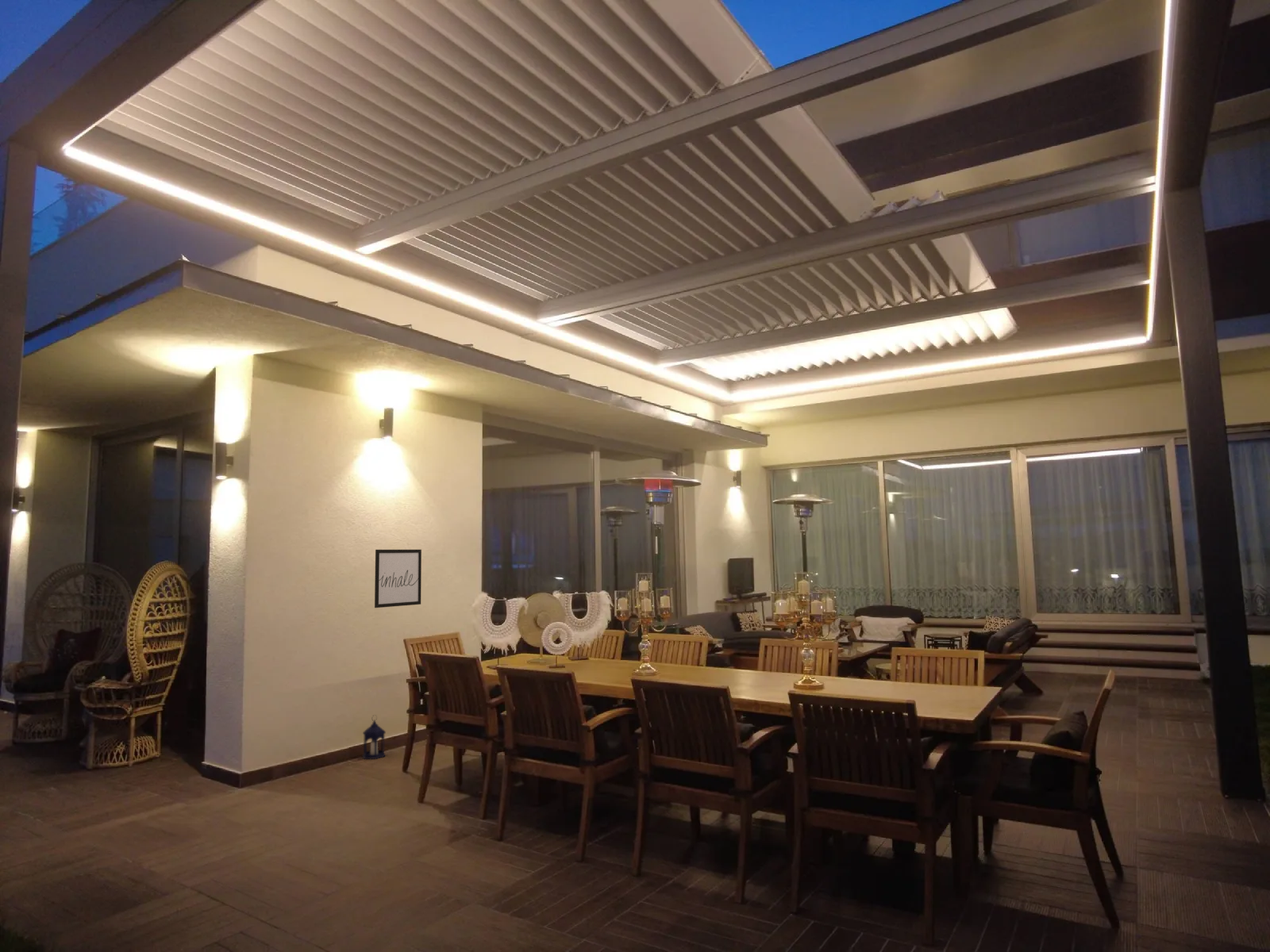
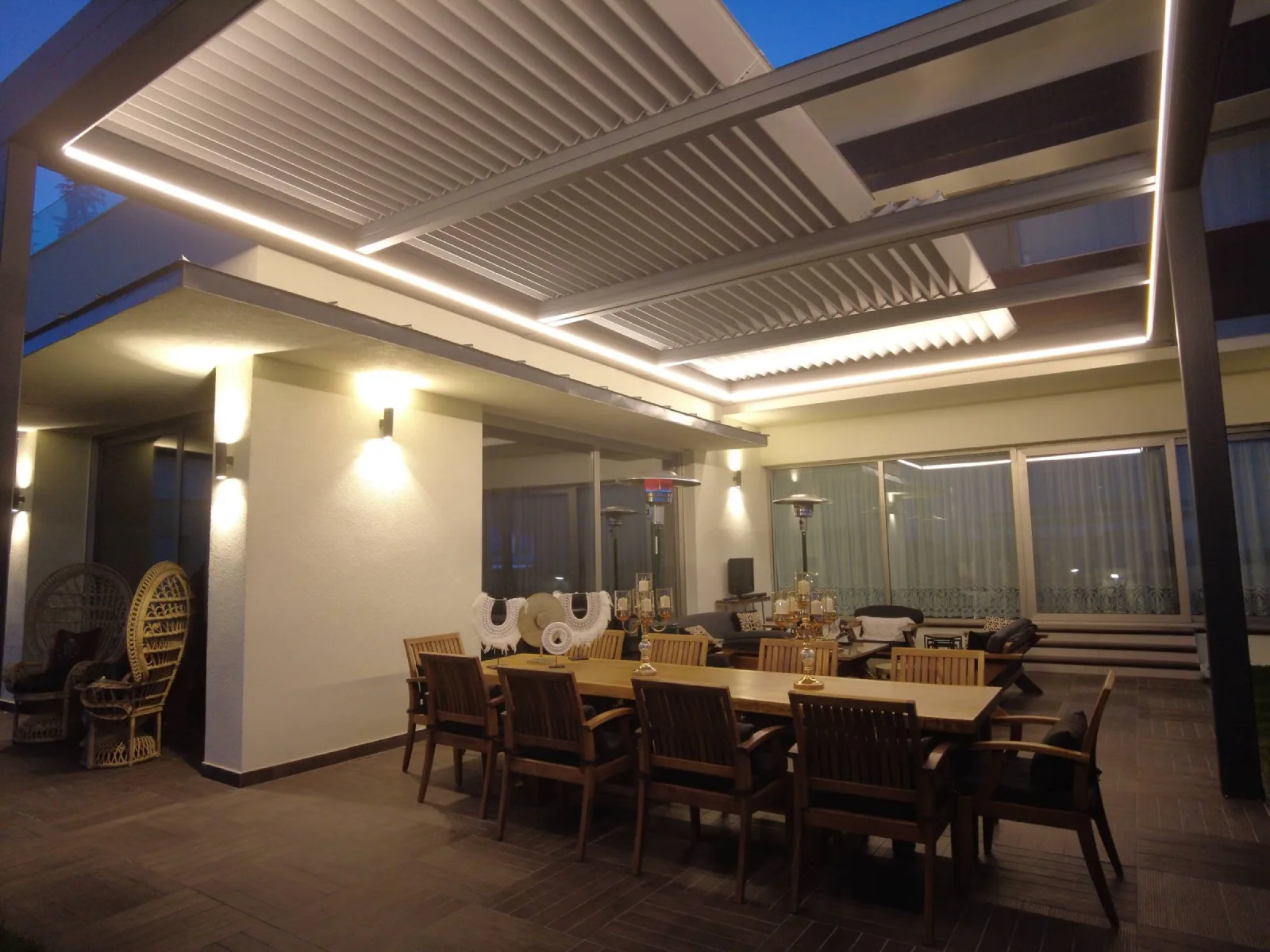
- wall art [374,549,422,608]
- lantern [362,714,387,760]
